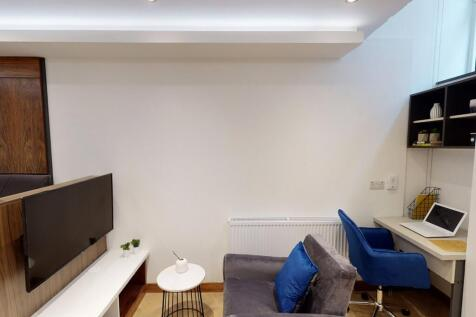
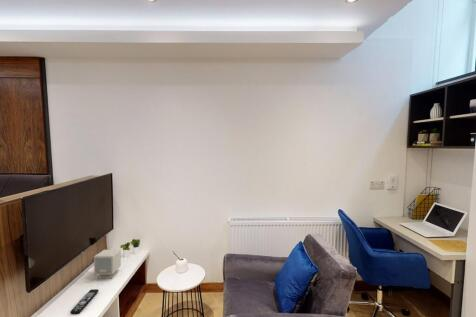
+ speaker [93,249,122,279]
+ remote control [69,288,100,315]
